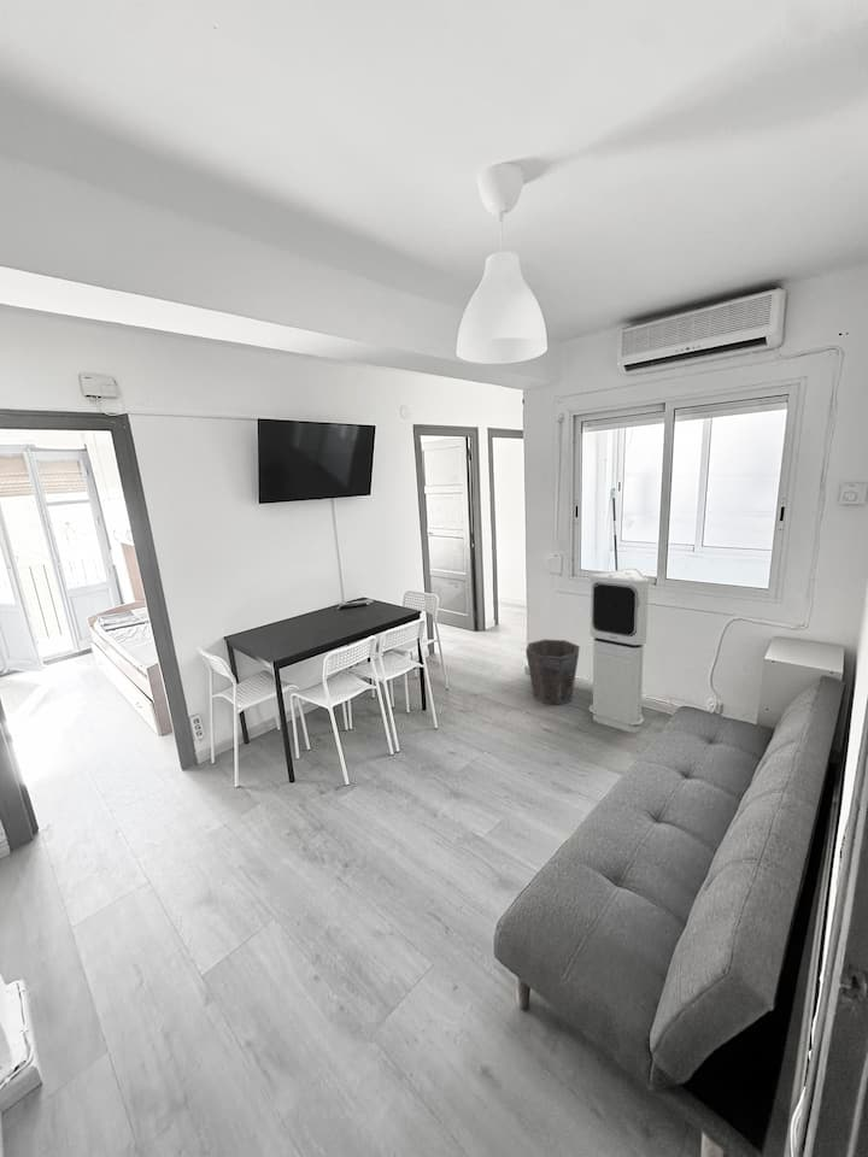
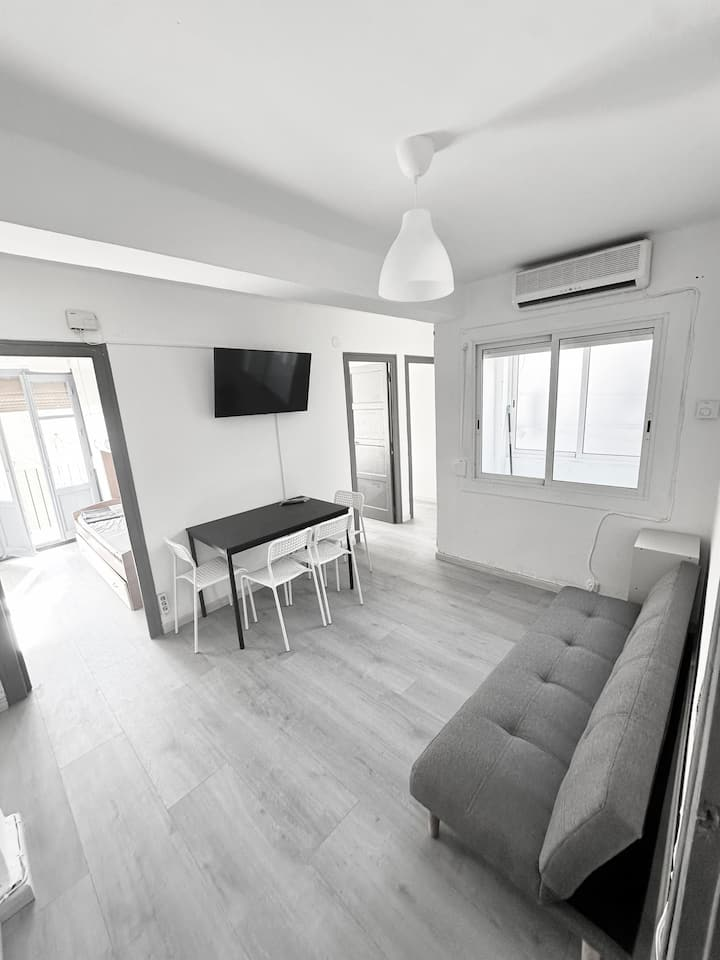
- waste bin [524,639,581,706]
- air purifier [588,566,650,734]
